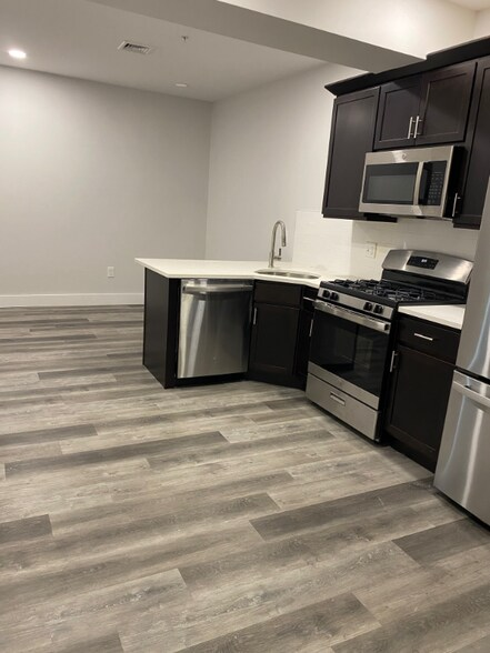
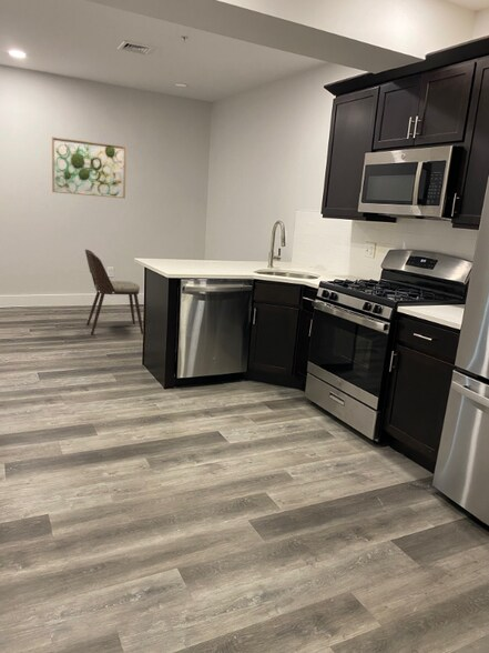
+ dining chair [84,249,144,335]
+ wall art [51,135,128,199]
